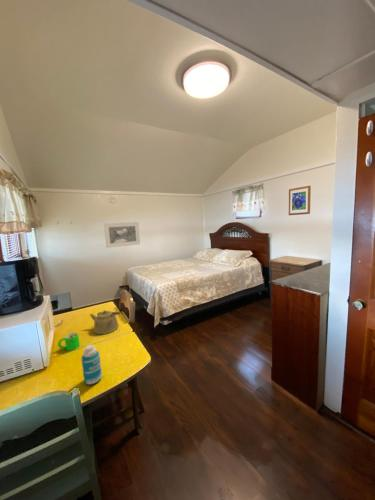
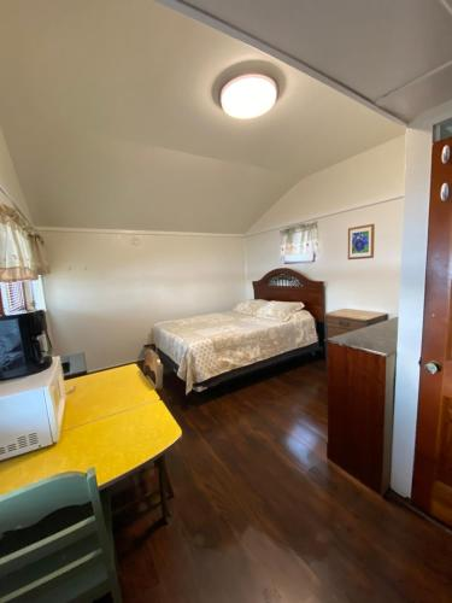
- bottle [81,344,103,386]
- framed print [103,221,141,249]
- kettle [89,309,122,335]
- mug [57,332,81,352]
